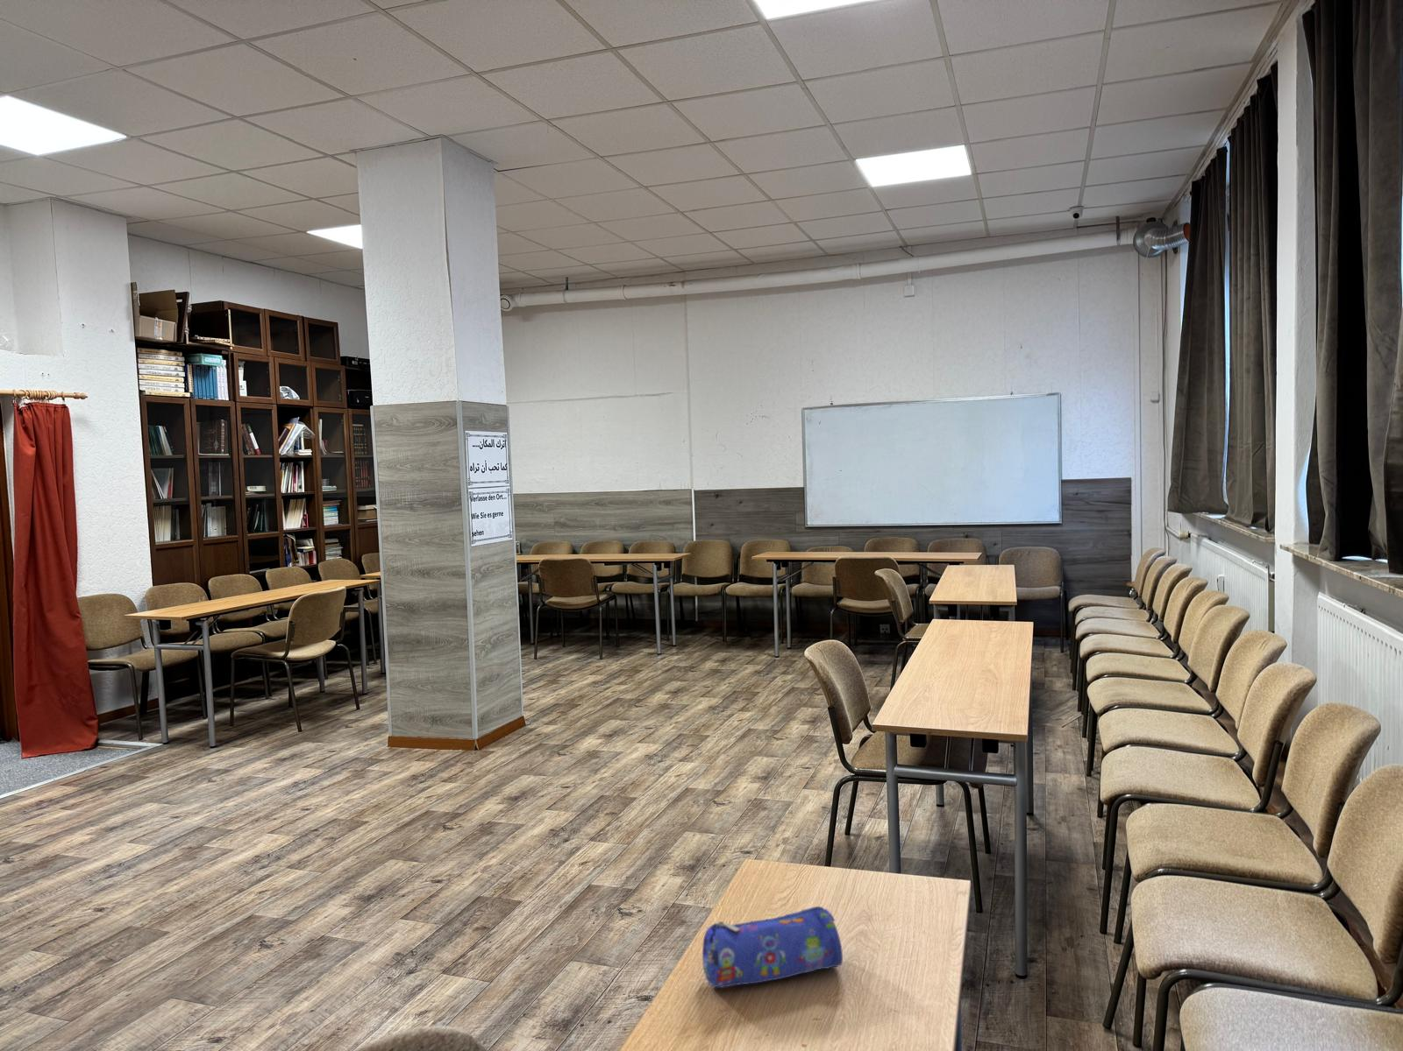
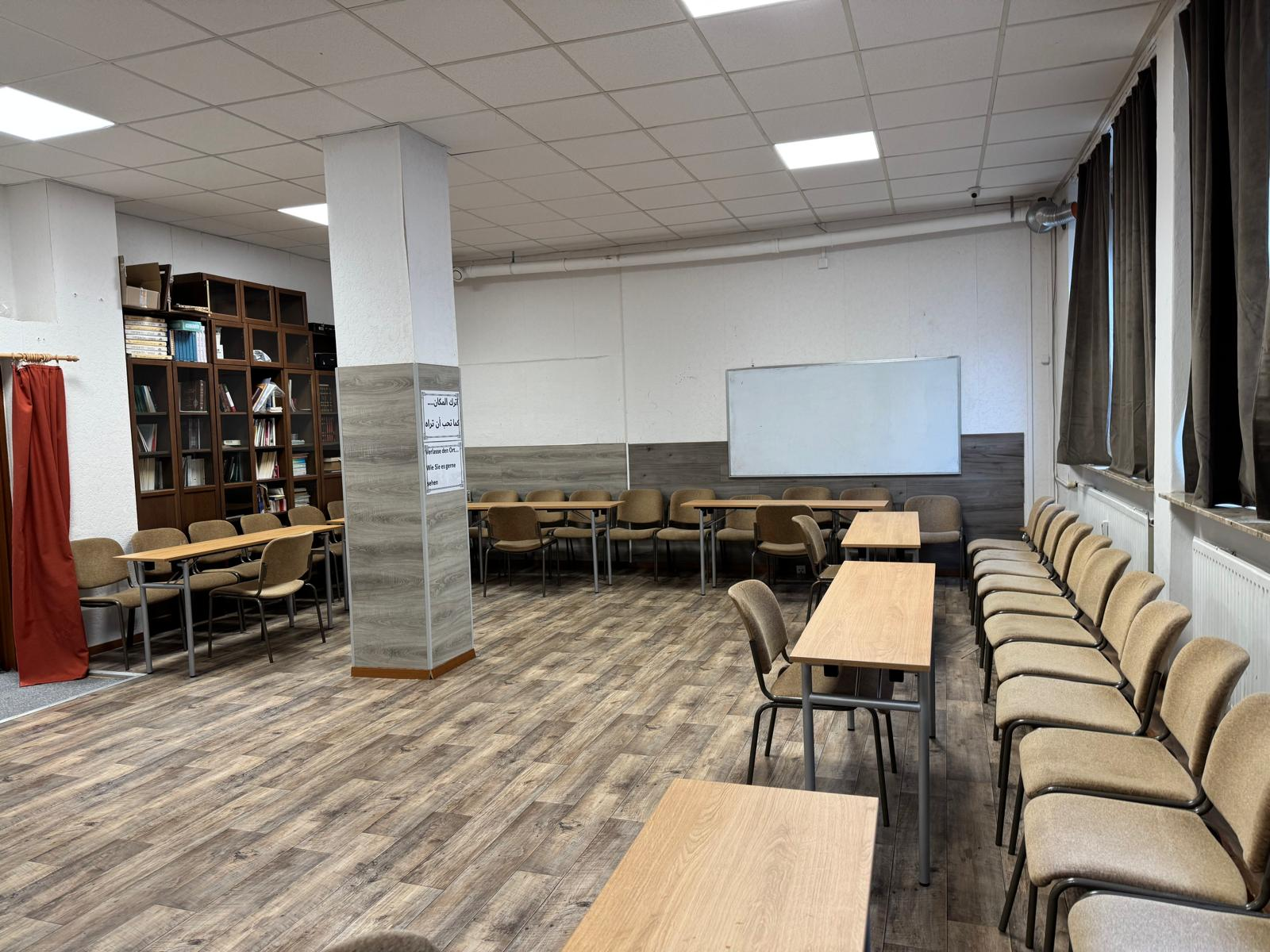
- pencil case [702,905,844,989]
